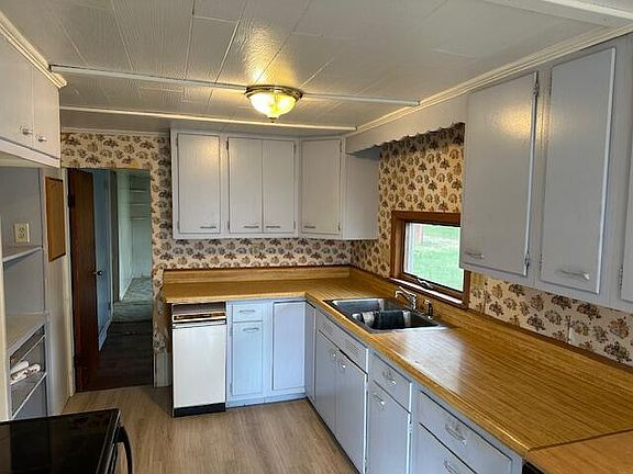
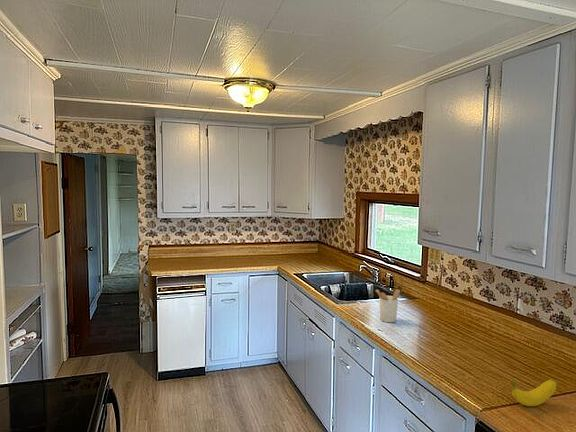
+ banana [509,378,558,407]
+ utensil holder [374,288,401,323]
